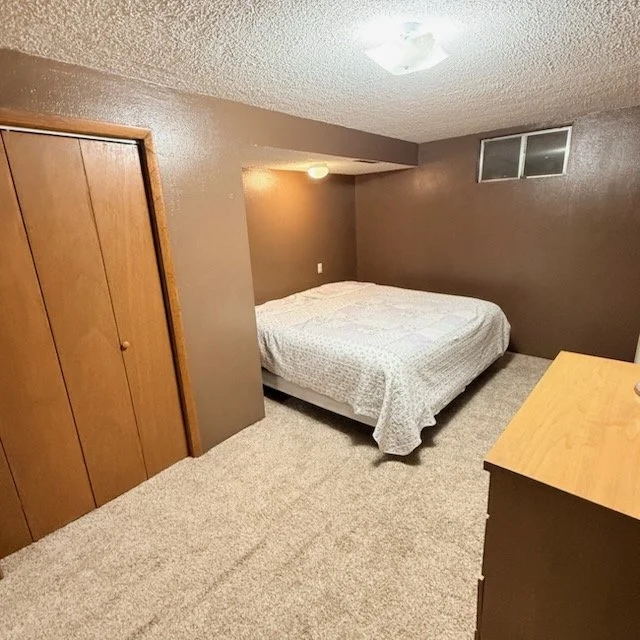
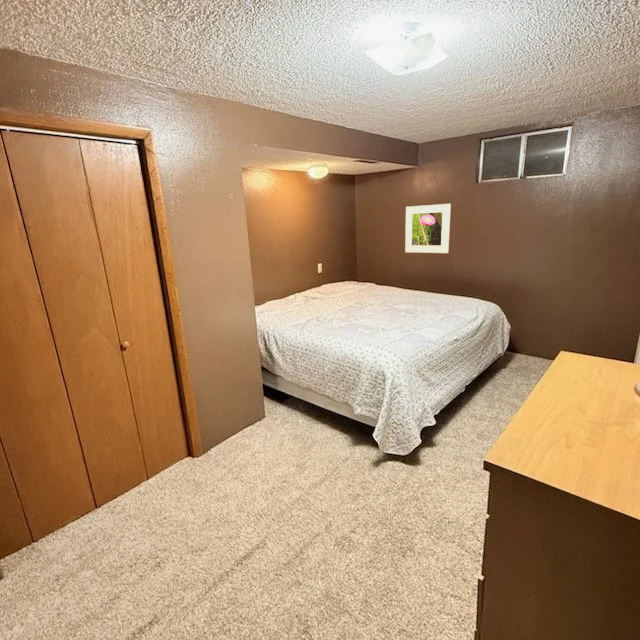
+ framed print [404,203,452,254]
